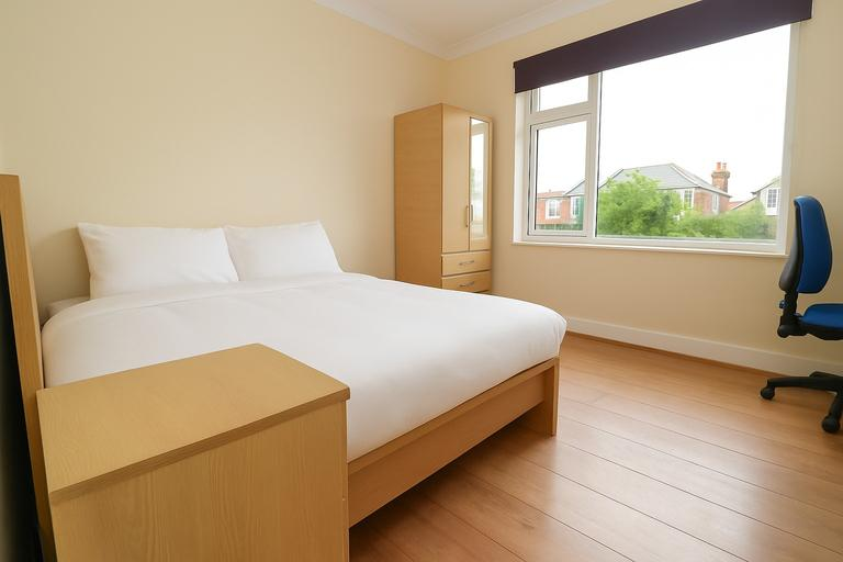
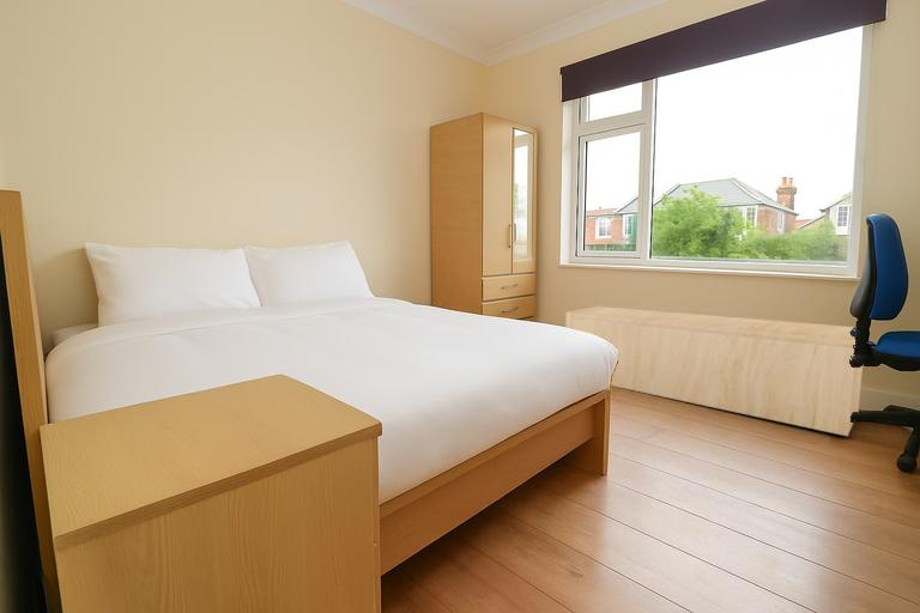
+ storage bench [564,305,864,437]
